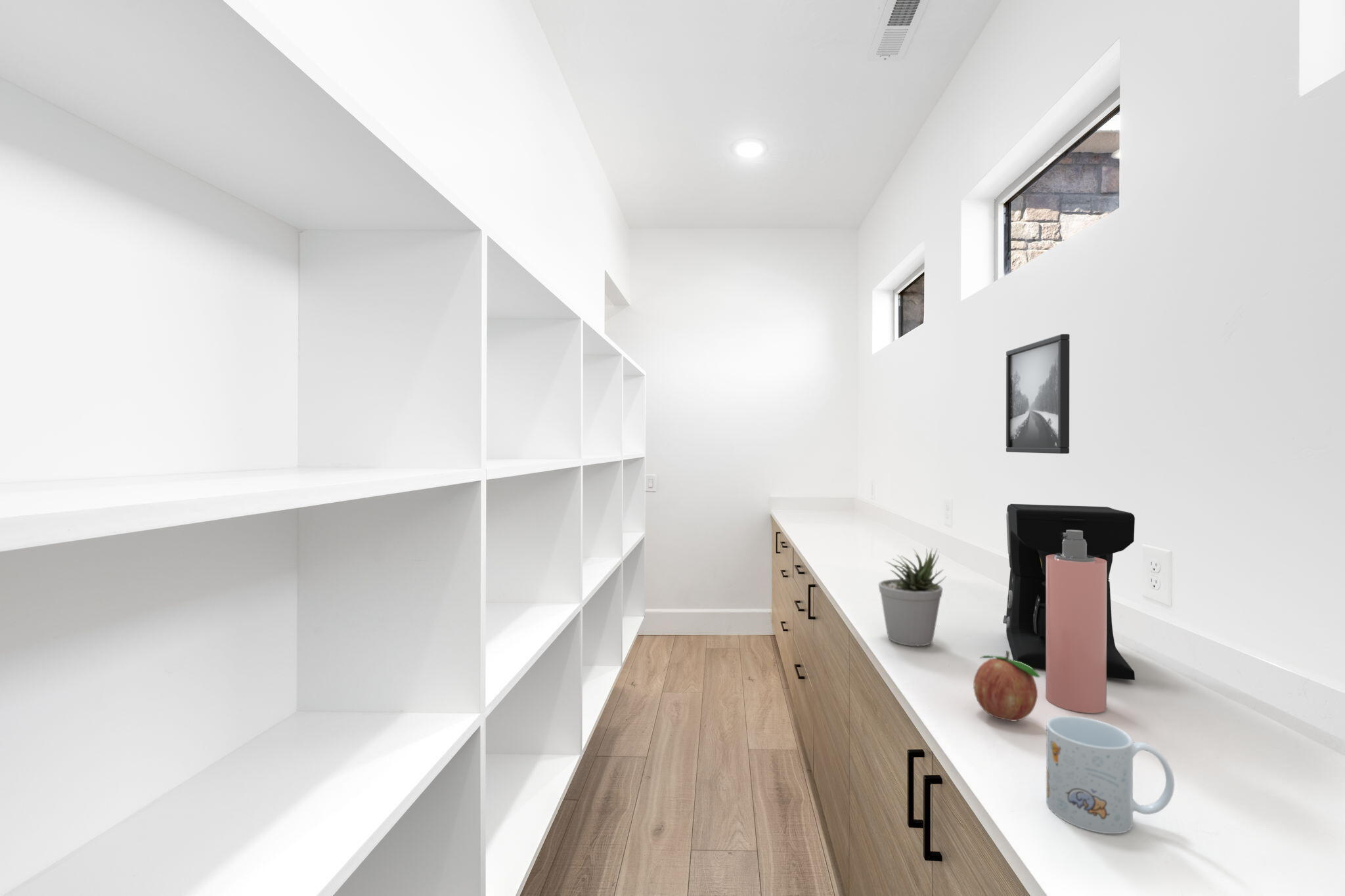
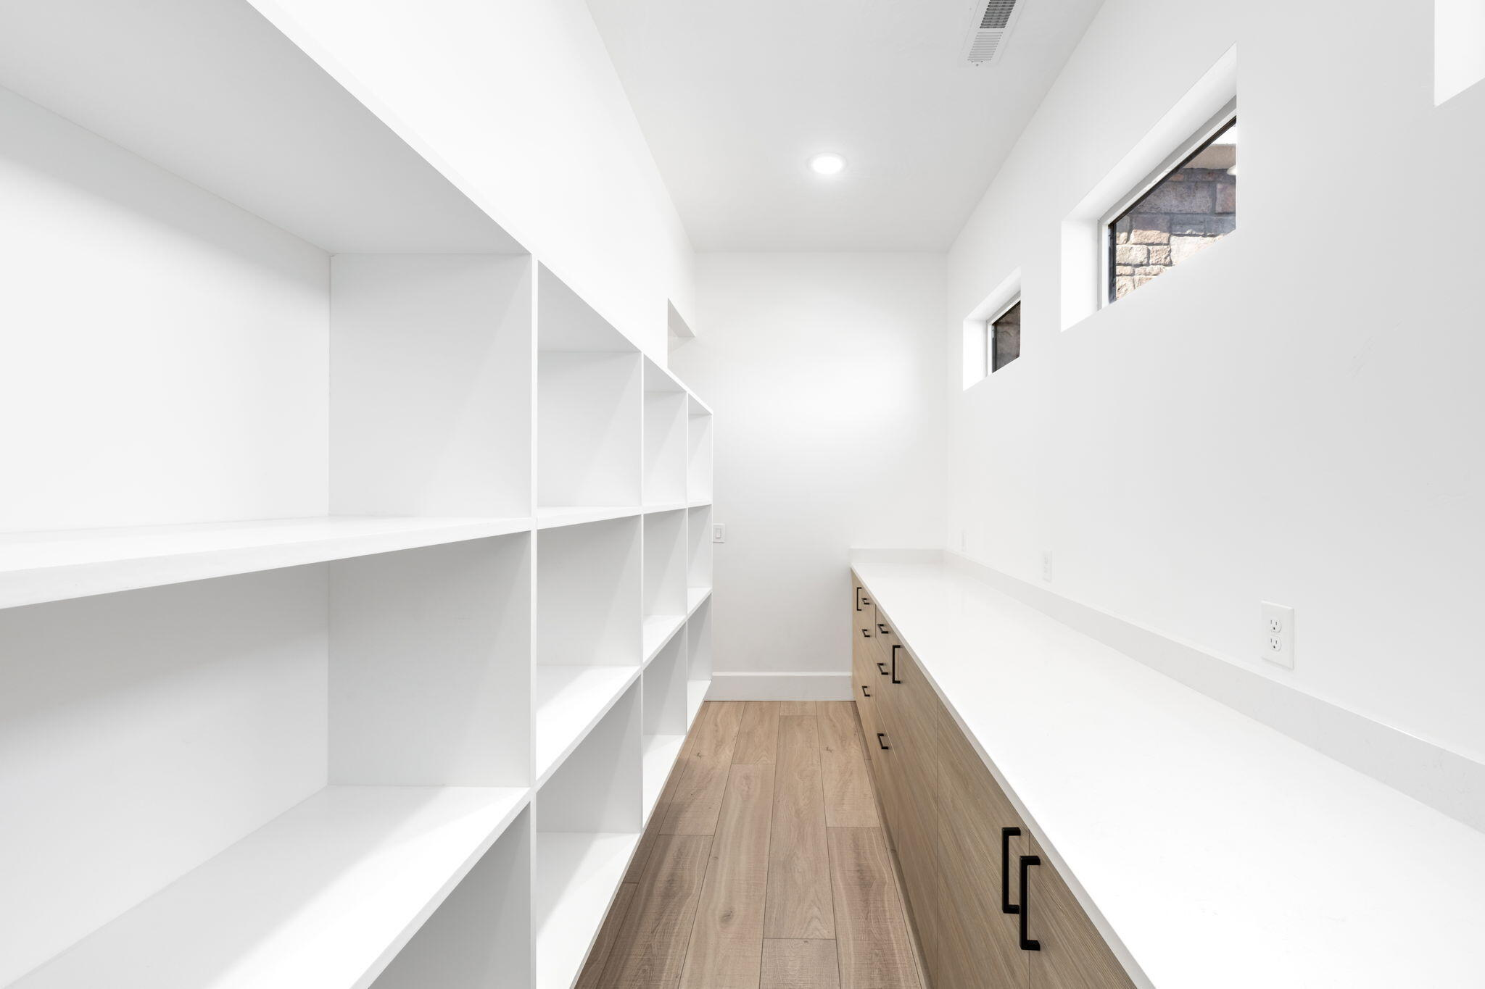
- mug [1046,715,1175,834]
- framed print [1005,333,1070,454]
- fruit [973,651,1041,722]
- potted plant [878,547,946,647]
- spray bottle [1045,530,1107,714]
- coffee maker [1002,503,1136,681]
